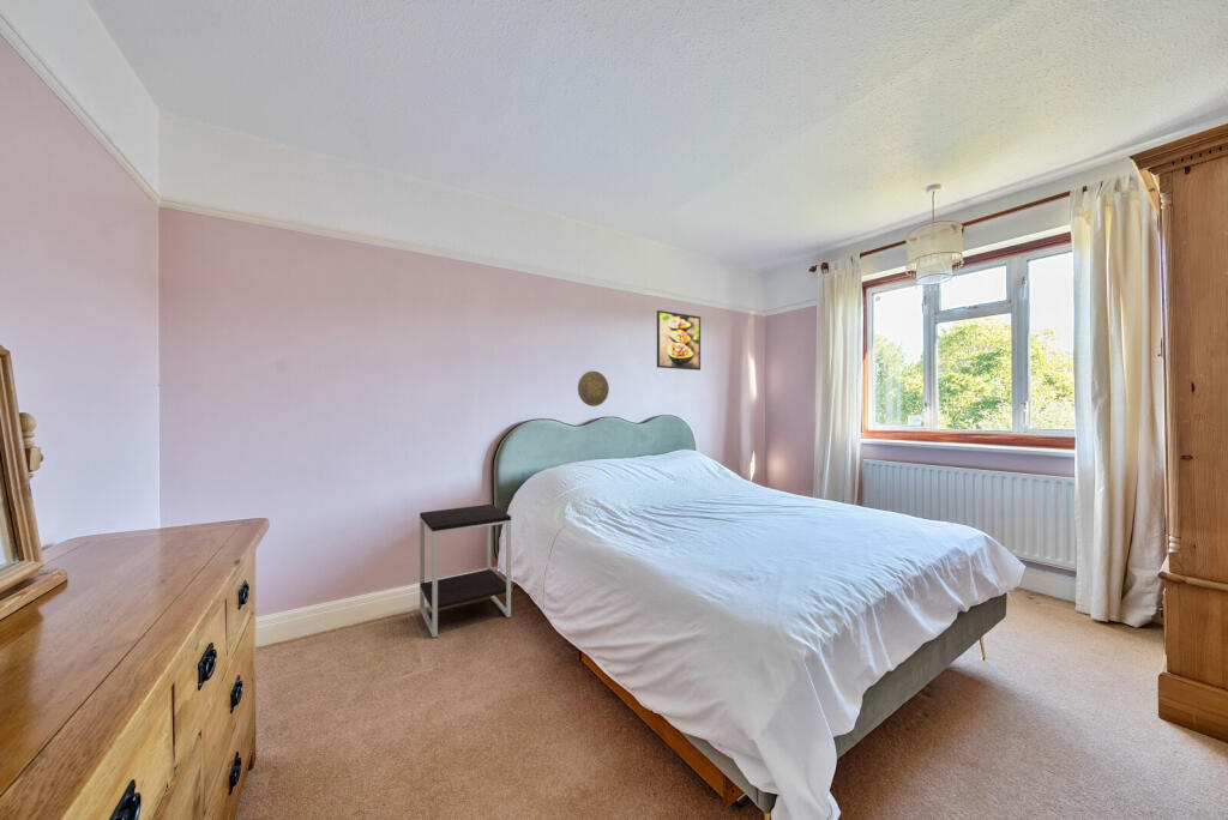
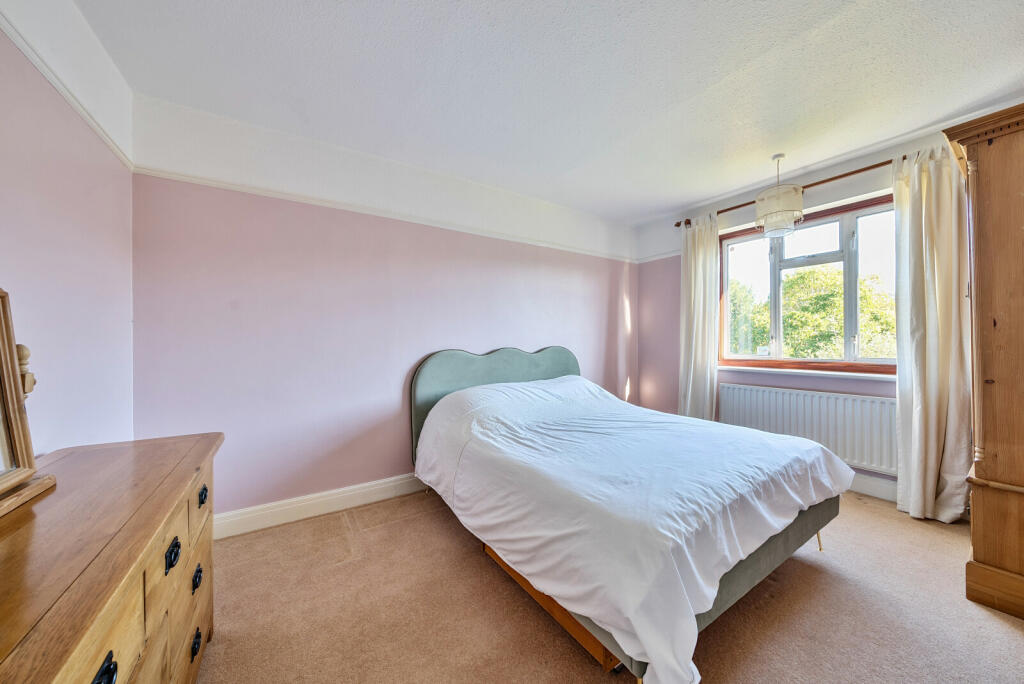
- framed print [656,309,702,372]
- side table [419,504,512,638]
- decorative plate [577,369,610,408]
